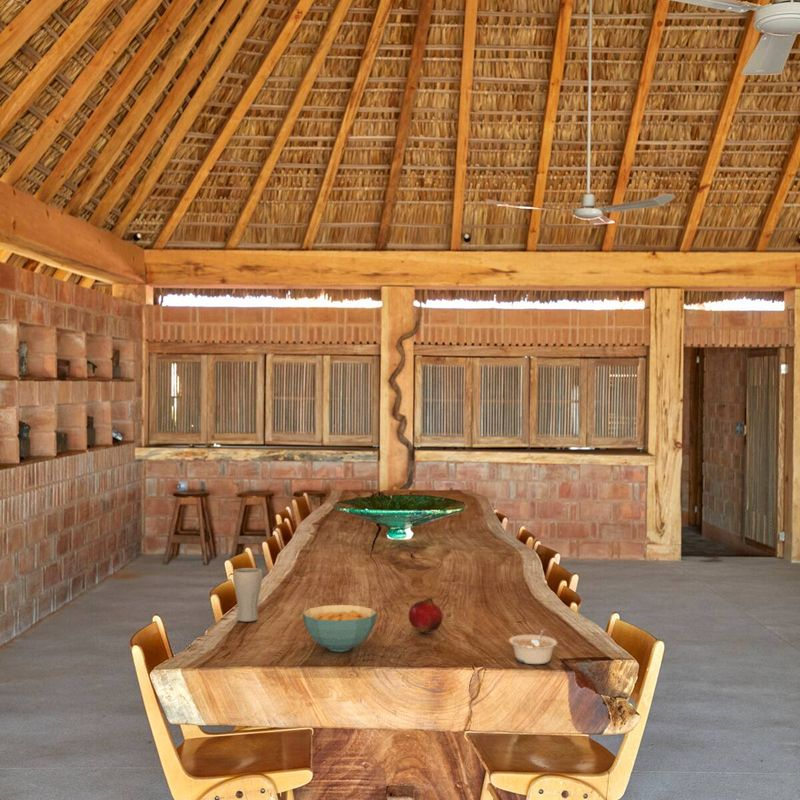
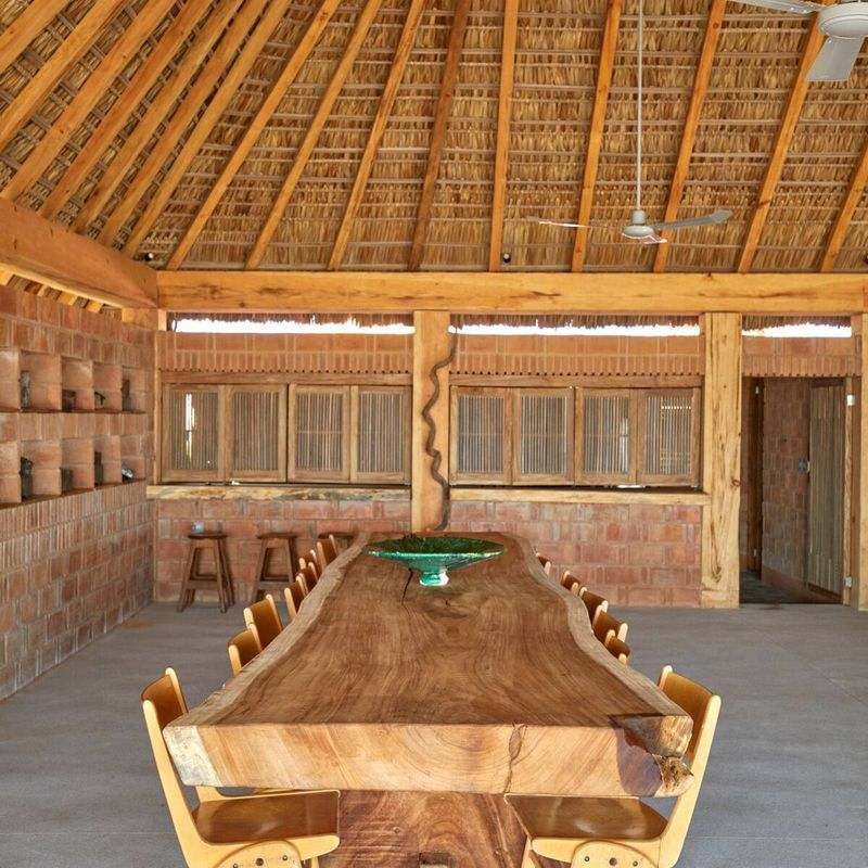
- legume [508,628,558,665]
- cereal bowl [301,604,378,653]
- drinking glass [232,567,263,623]
- fruit [408,597,444,633]
